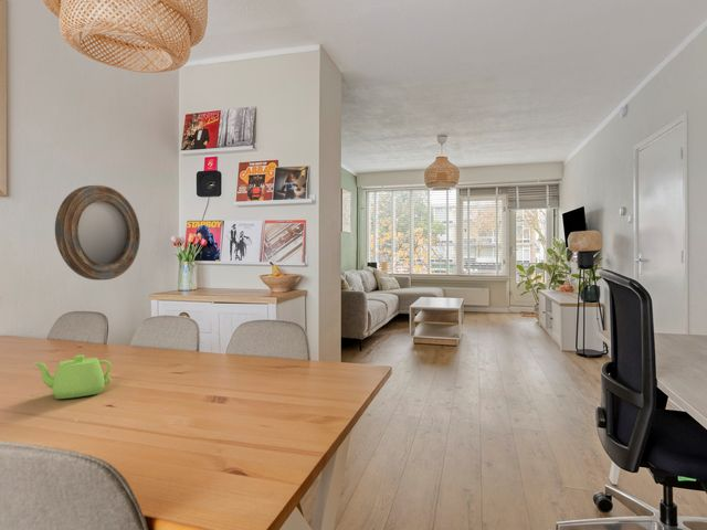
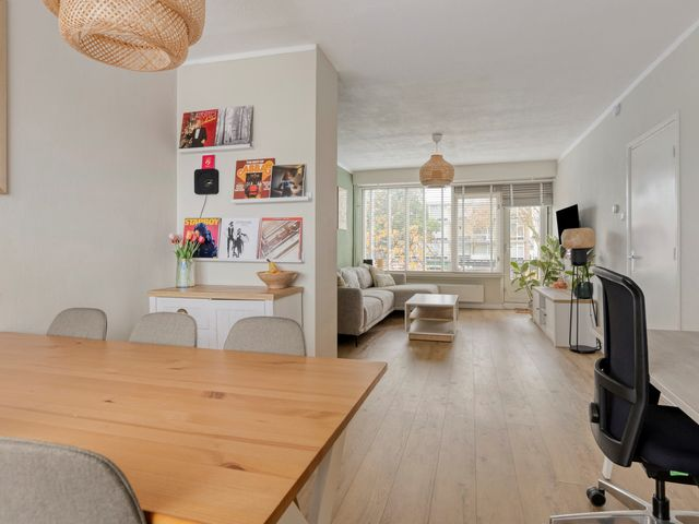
- teapot [32,354,113,400]
- home mirror [54,184,141,280]
